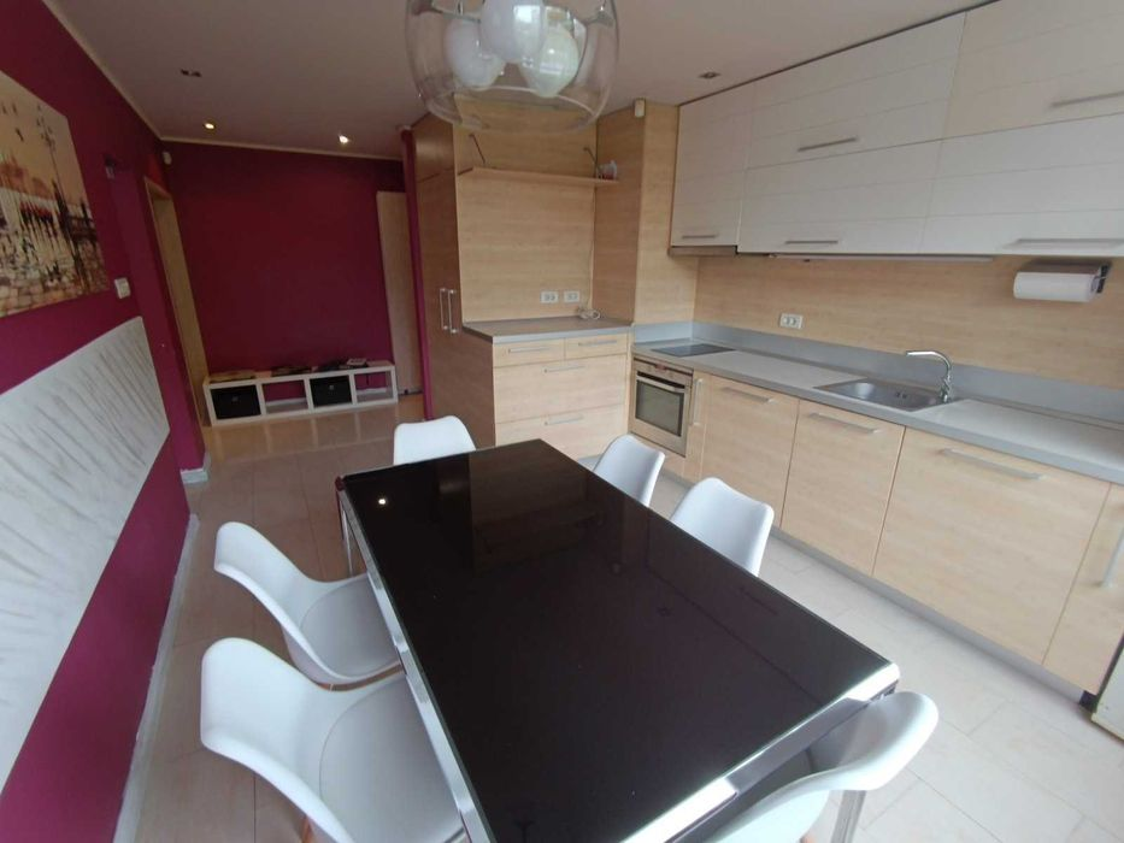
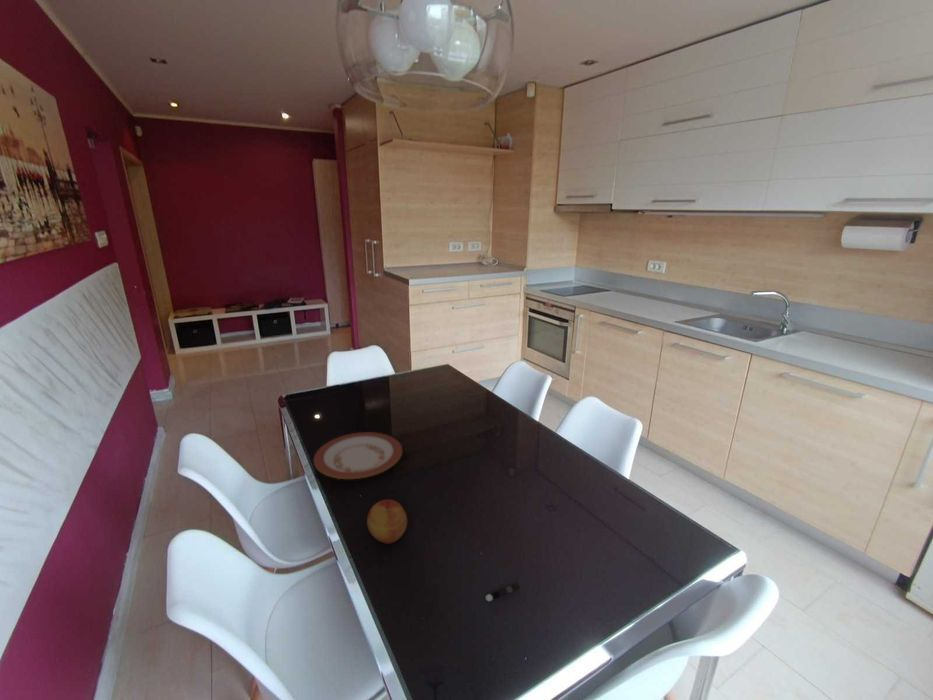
+ plate [313,431,403,480]
+ apple [366,499,408,545]
+ pepper shaker [485,582,520,602]
